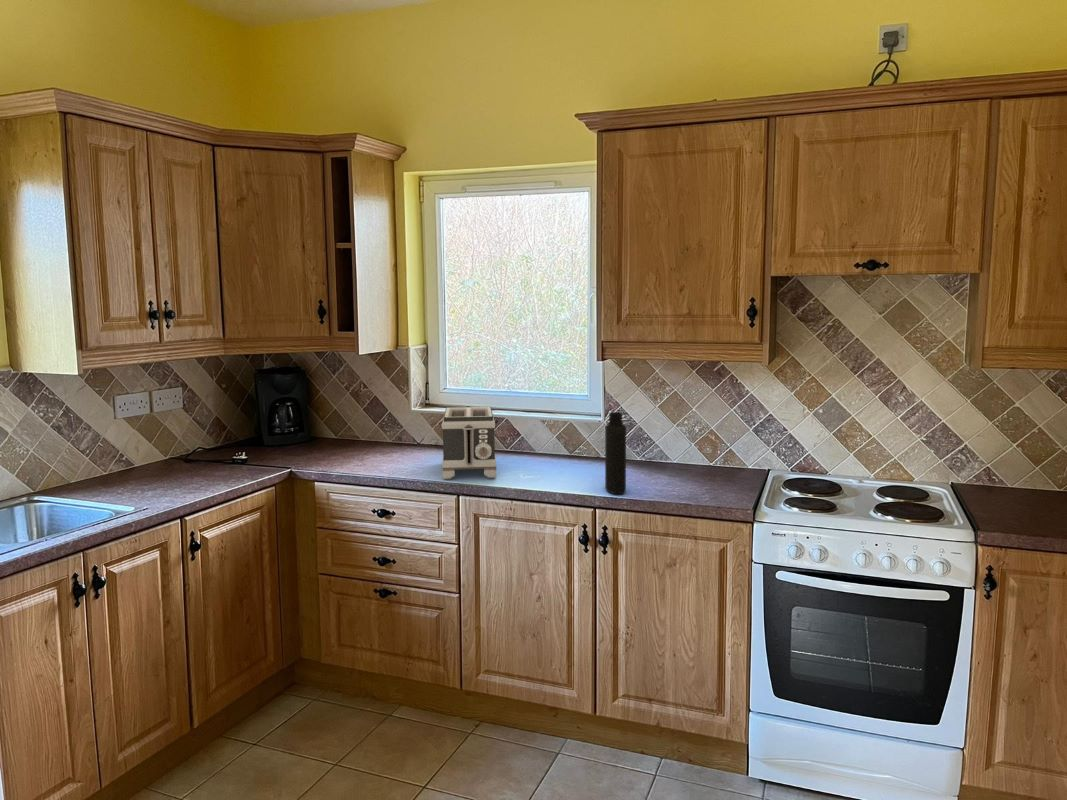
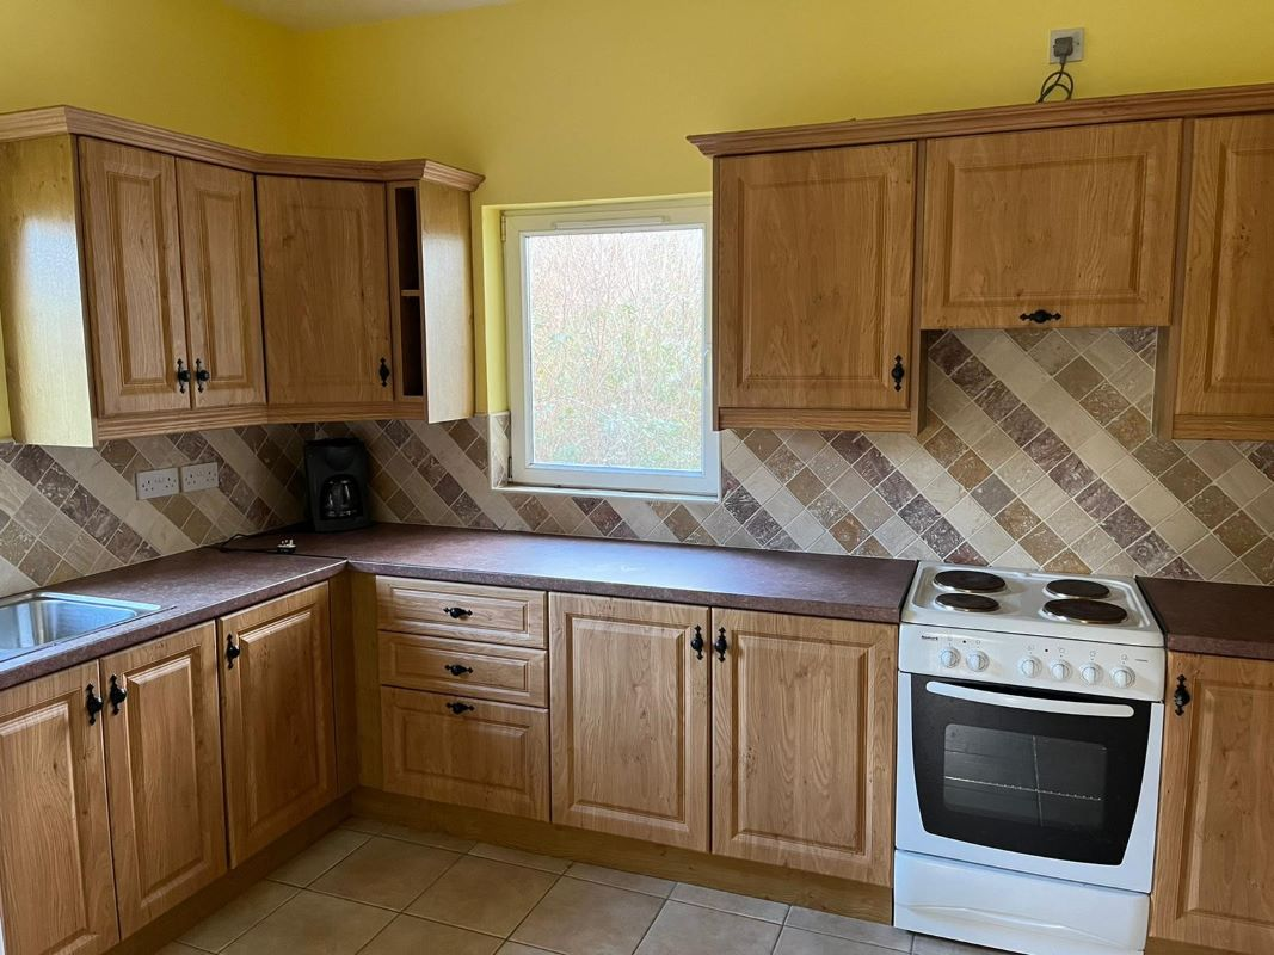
- bottle [604,411,627,495]
- toaster [441,406,497,480]
